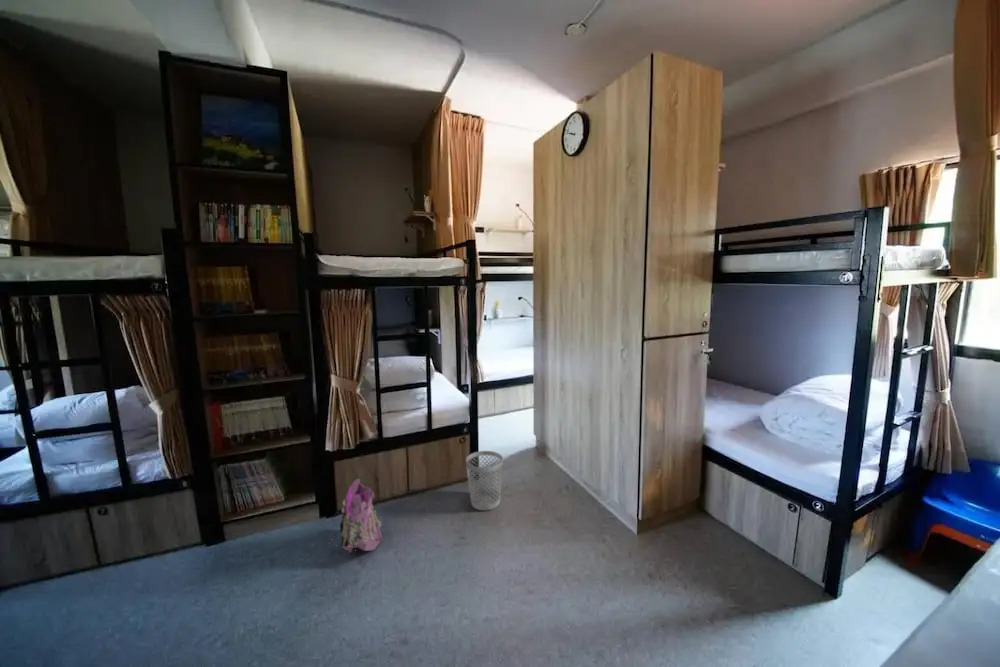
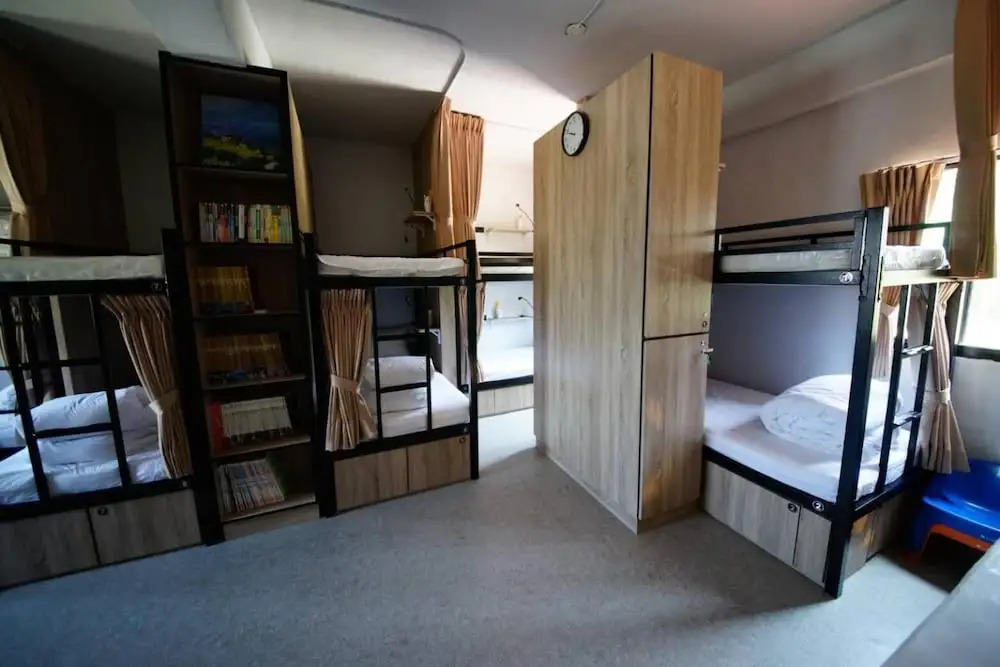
- backpack [339,478,383,554]
- wastebasket [465,450,504,511]
